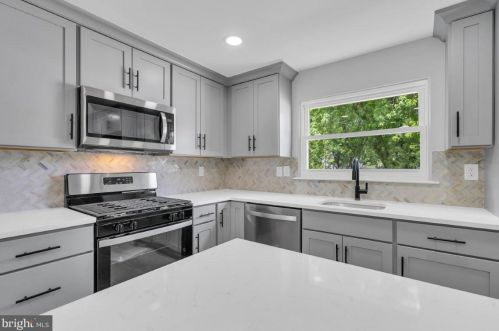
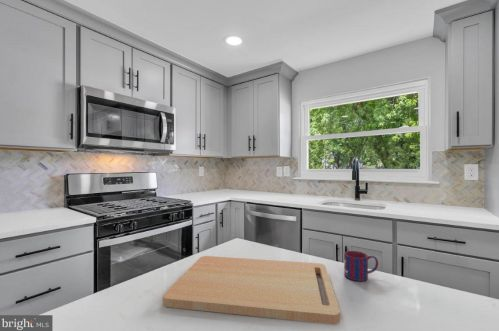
+ cutting board [162,255,341,325]
+ mug [343,250,379,282]
